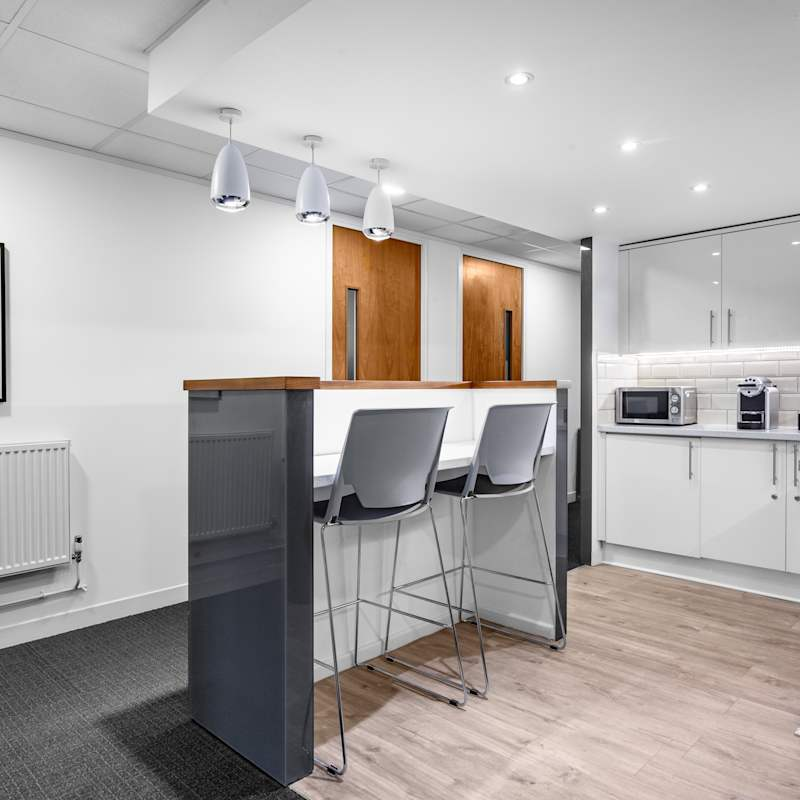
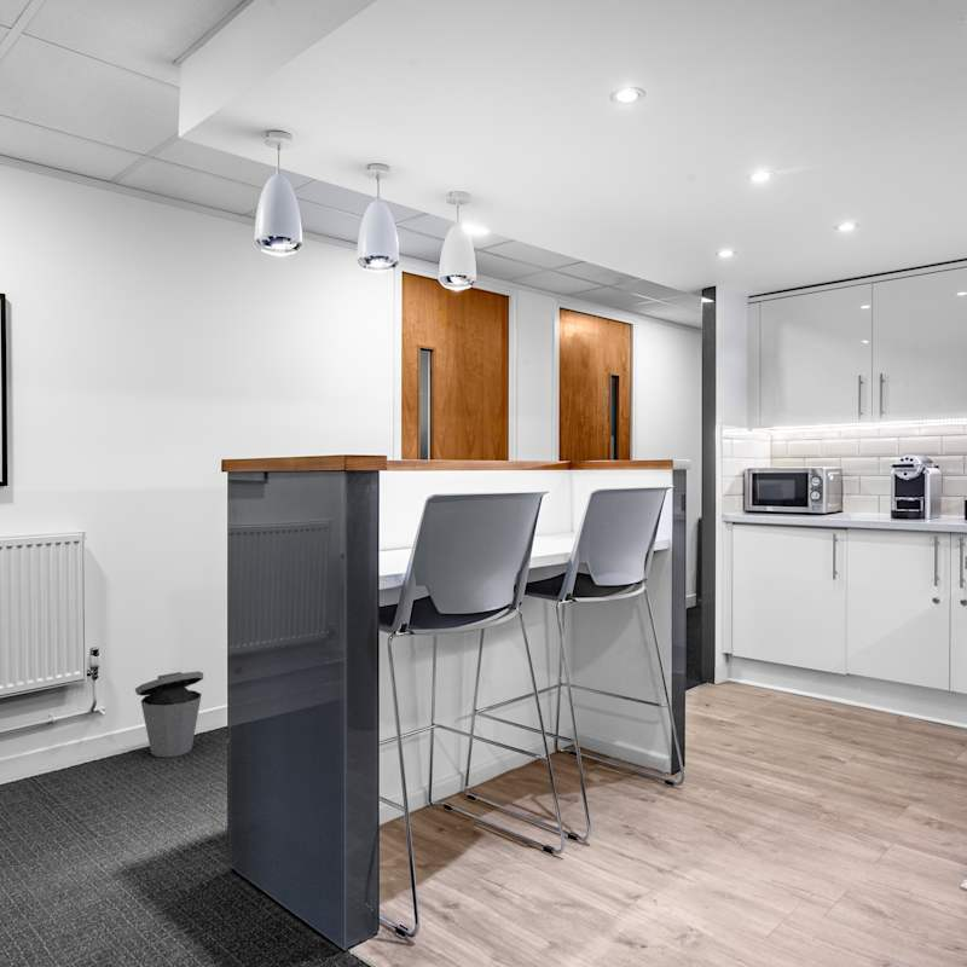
+ trash can [134,671,204,758]
